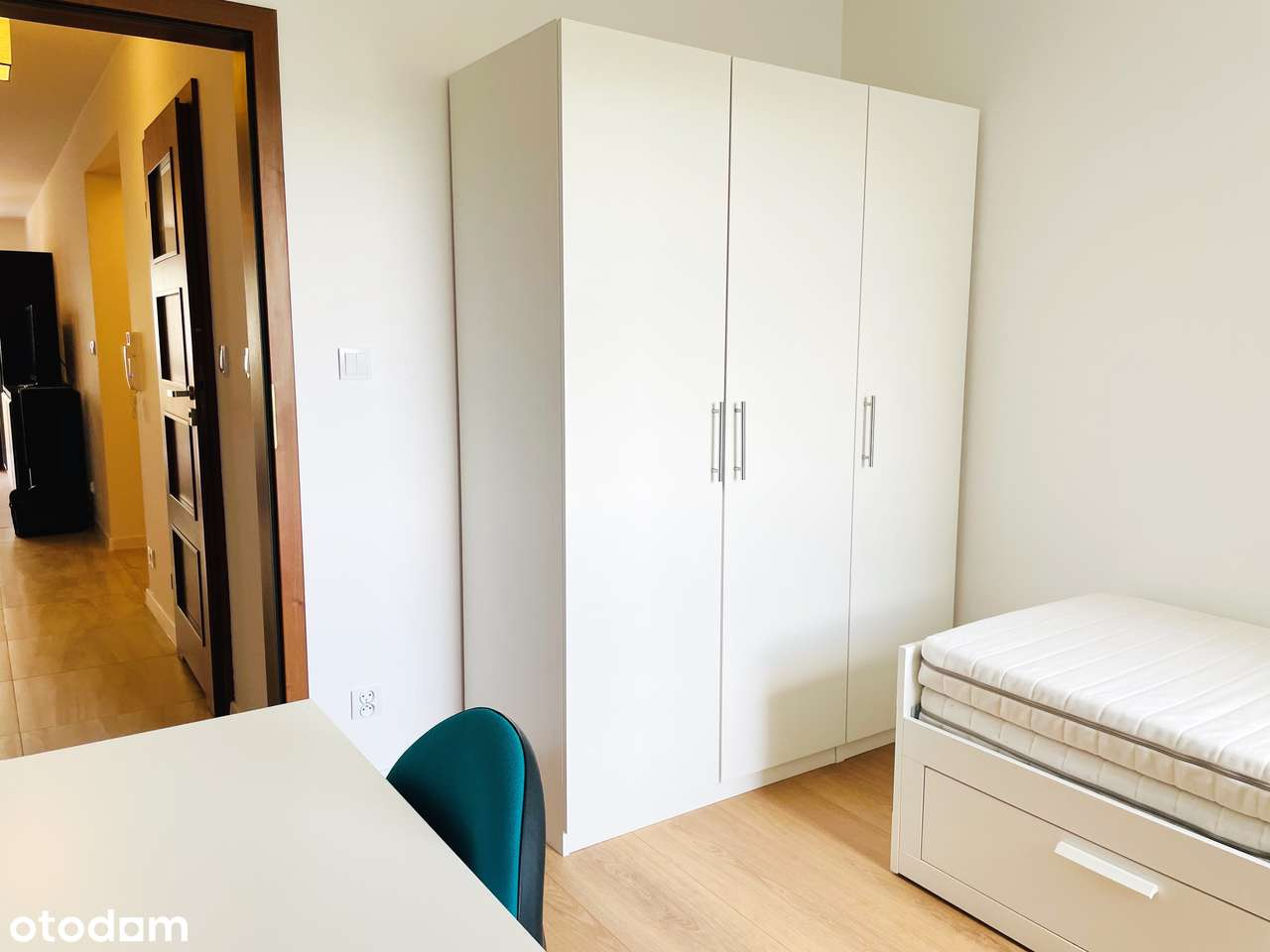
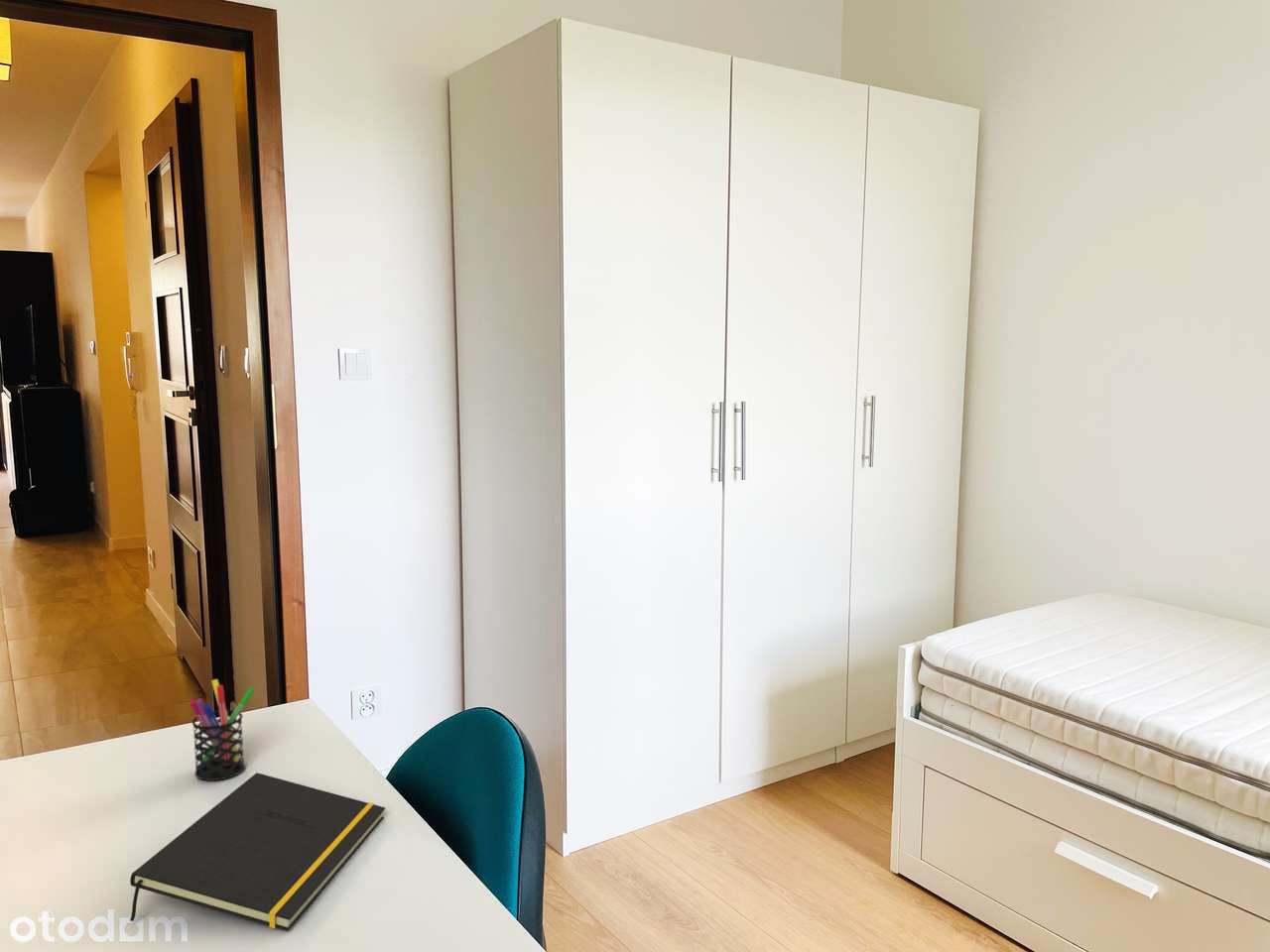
+ notepad [129,772,386,932]
+ pen holder [189,678,256,781]
